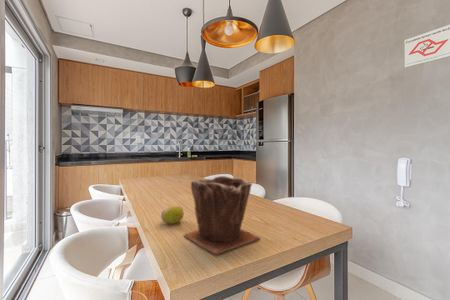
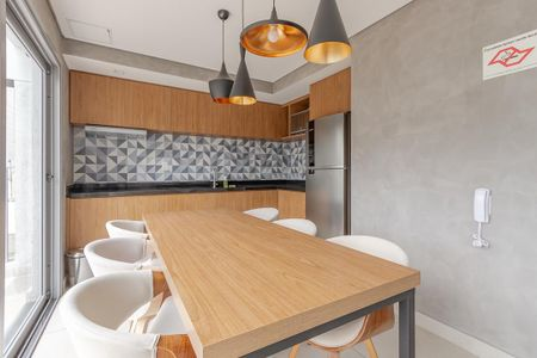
- fruit [160,205,185,225]
- plant pot [182,175,261,255]
